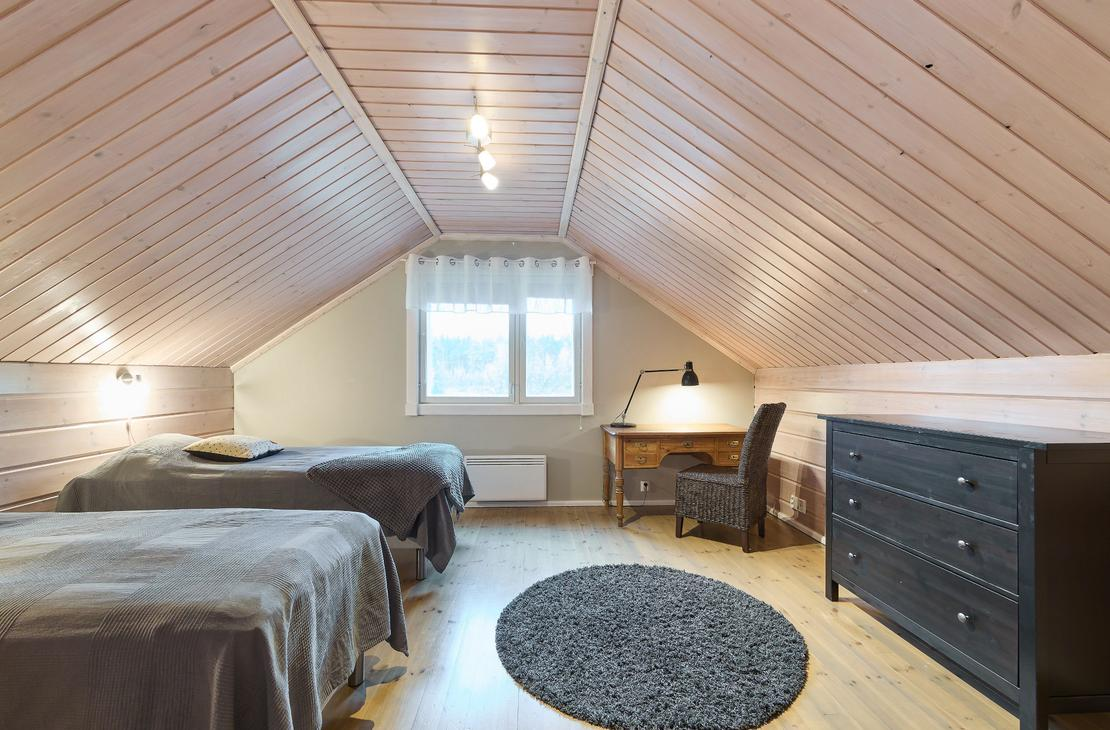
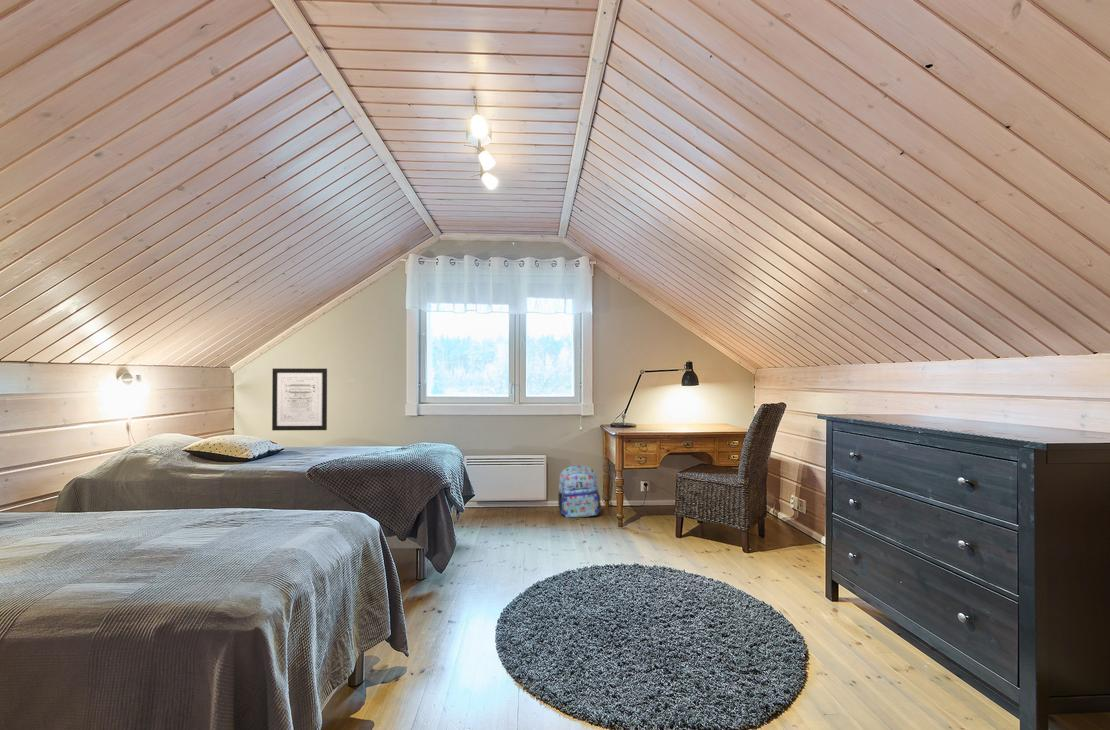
+ backpack [557,465,602,519]
+ wall art [271,367,328,432]
